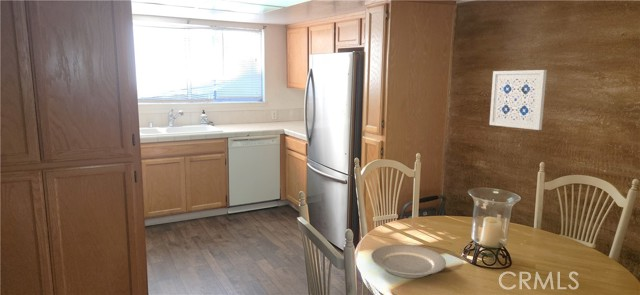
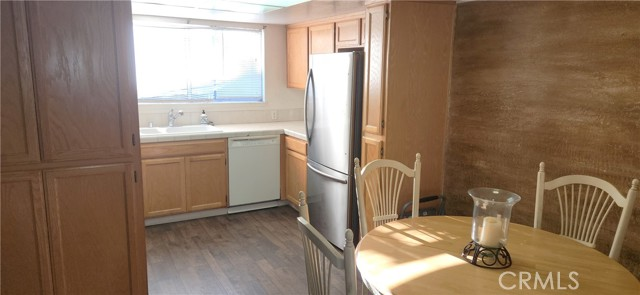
- plate [370,244,447,279]
- wall art [489,69,548,131]
